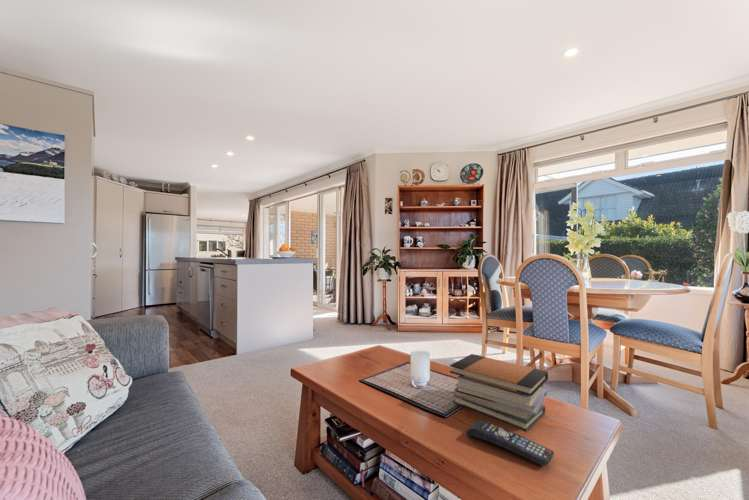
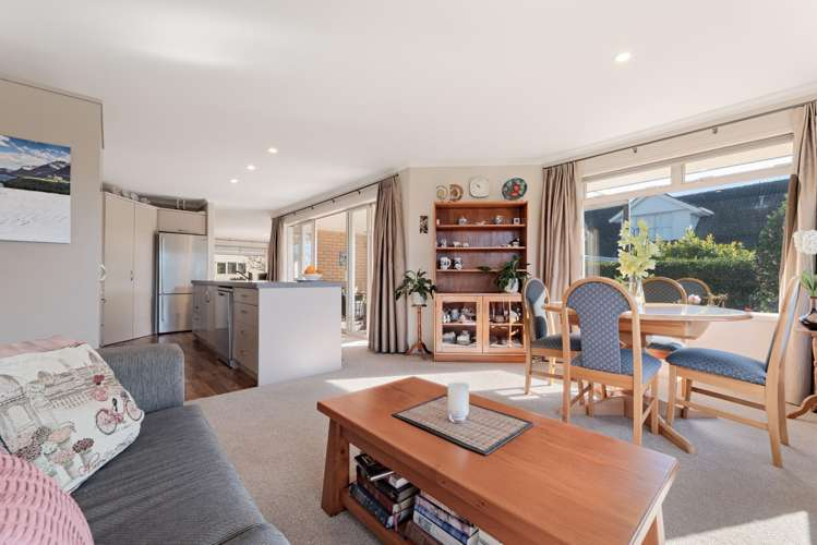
- remote control [465,419,555,467]
- book stack [449,353,549,432]
